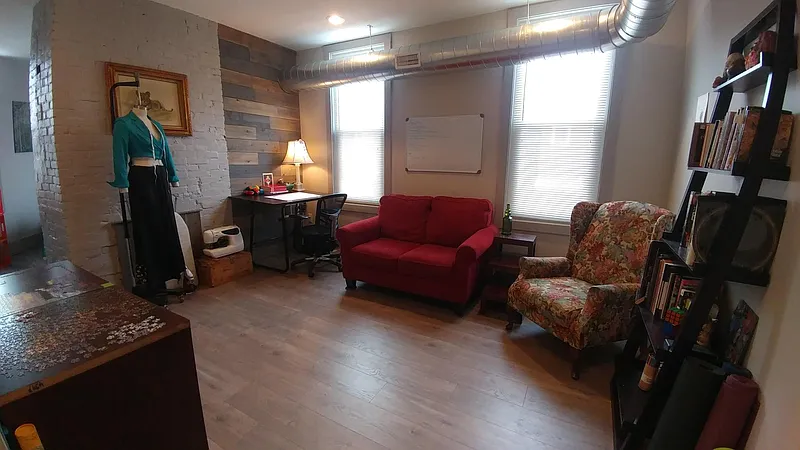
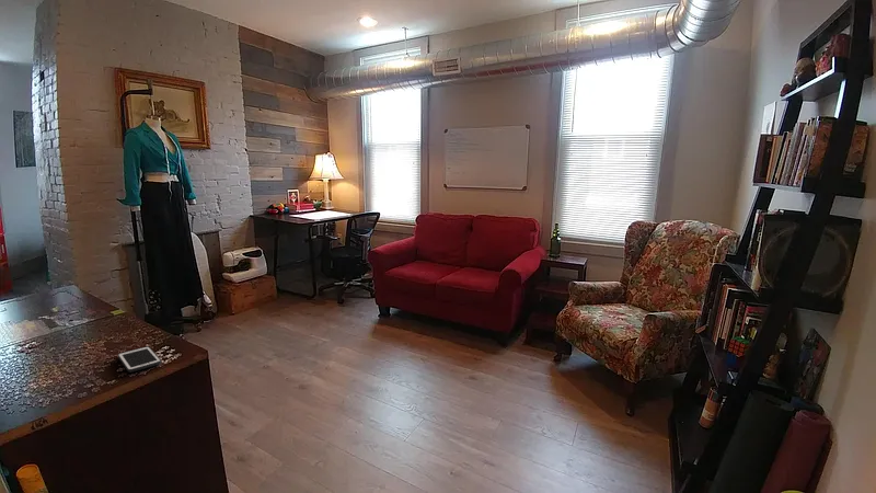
+ cell phone [117,345,162,374]
